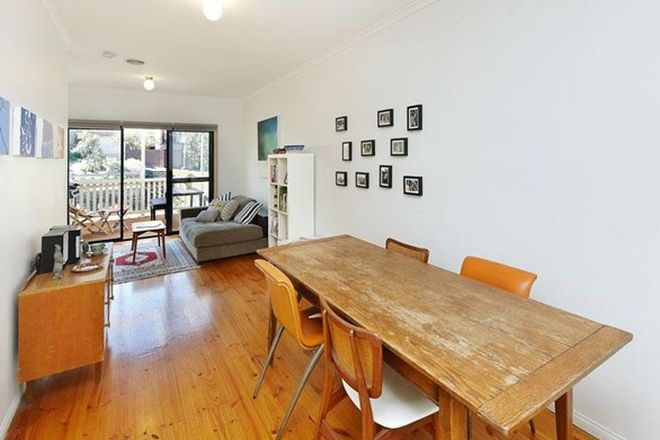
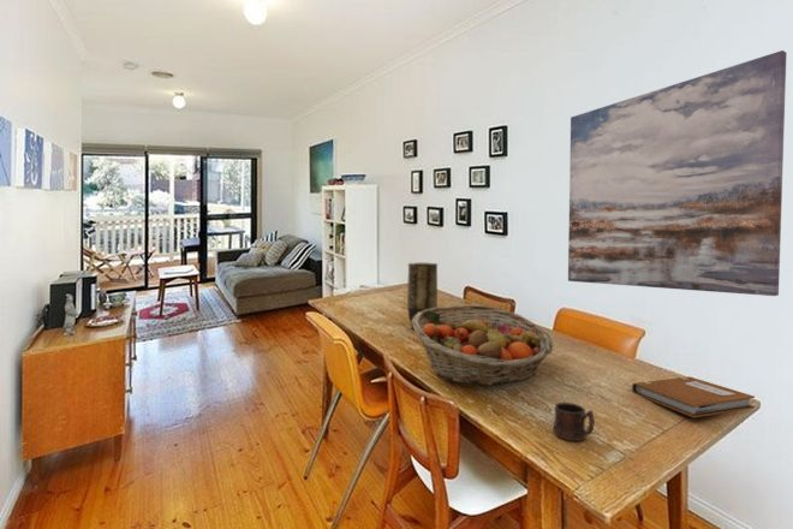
+ mug [553,402,596,442]
+ notebook [631,375,756,418]
+ wall art [567,49,788,297]
+ fruit basket [412,304,555,387]
+ vase [406,262,439,331]
